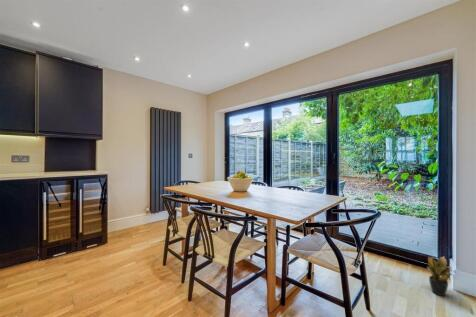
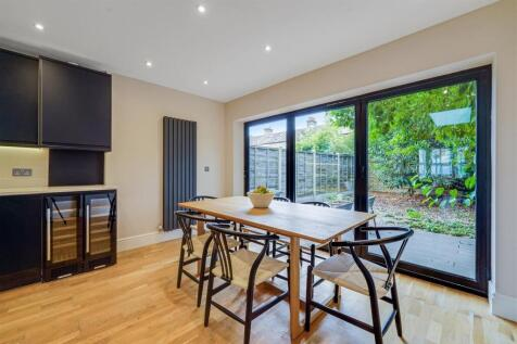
- potted plant [426,255,454,297]
